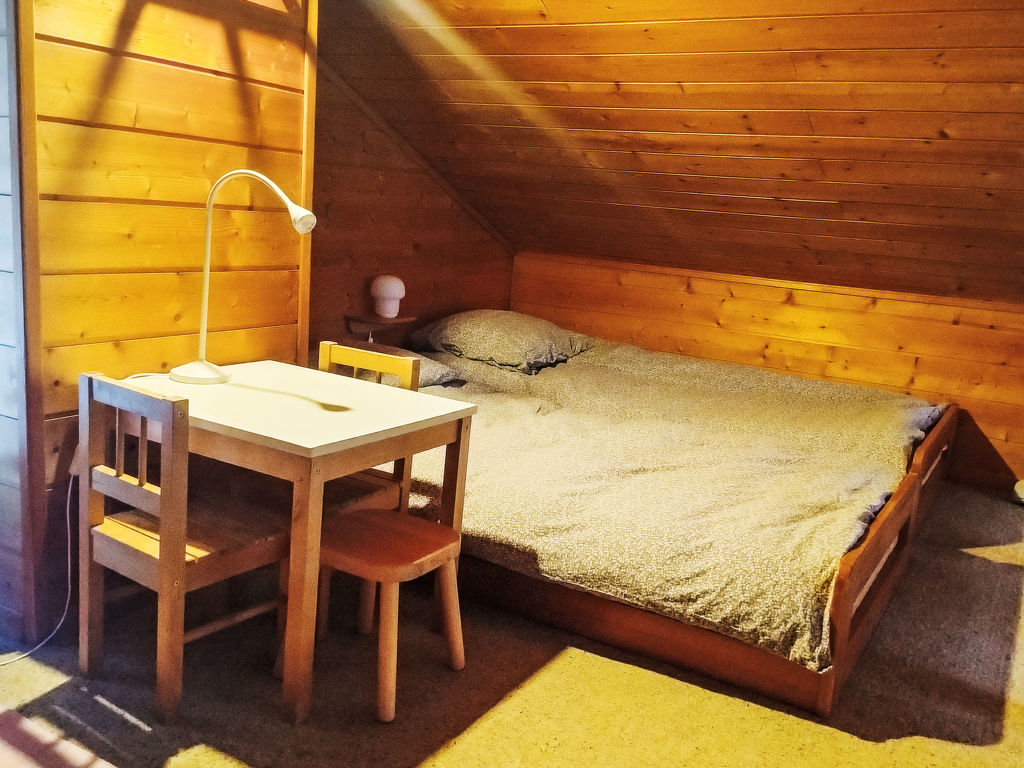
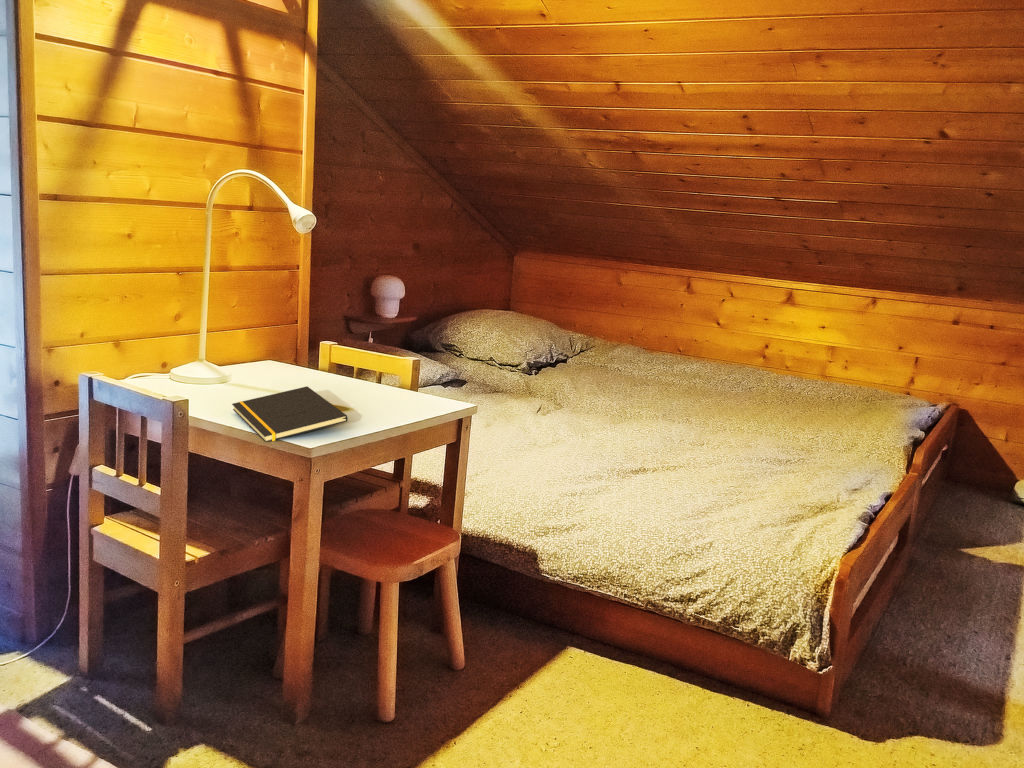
+ notepad [231,385,349,443]
